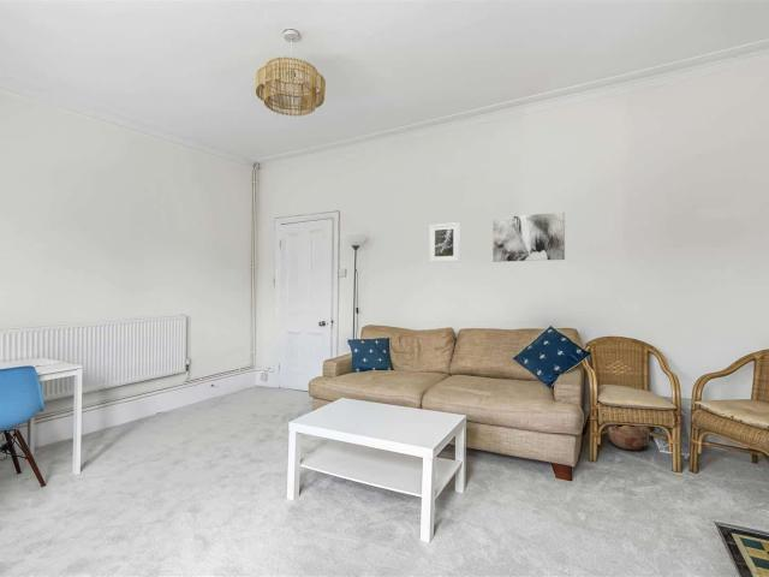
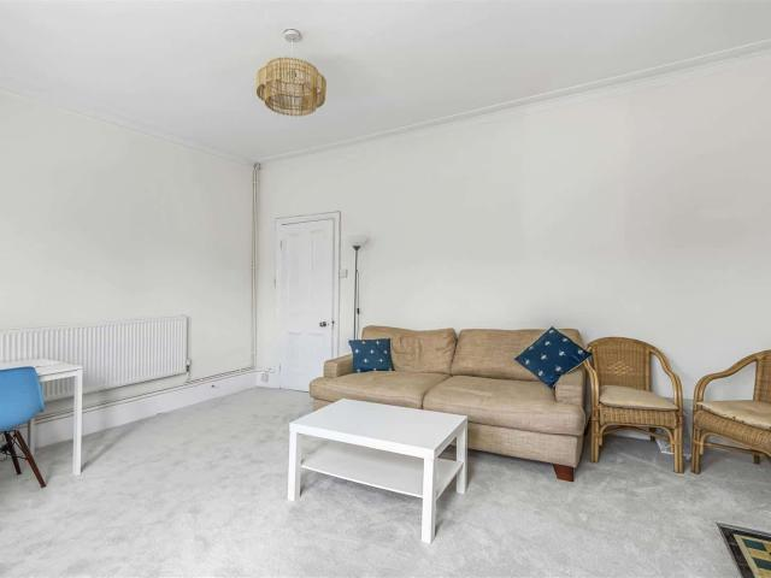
- vase [606,424,651,452]
- wall art [491,212,566,263]
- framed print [428,221,460,263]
